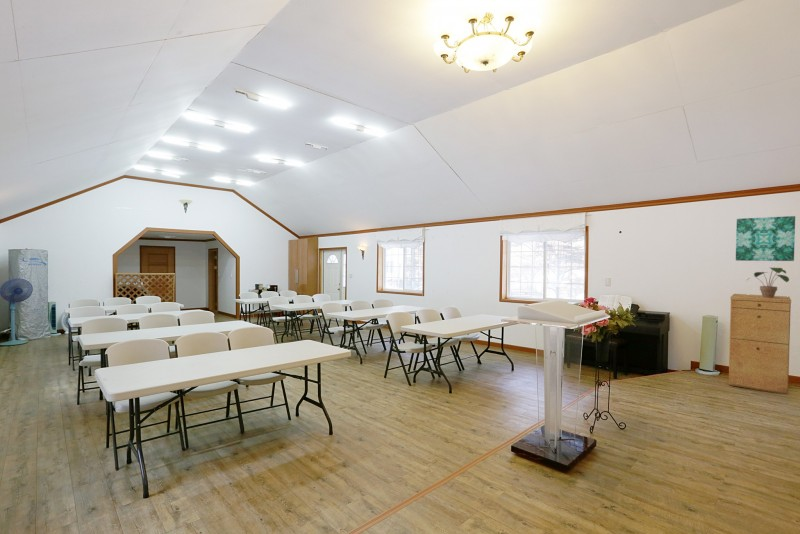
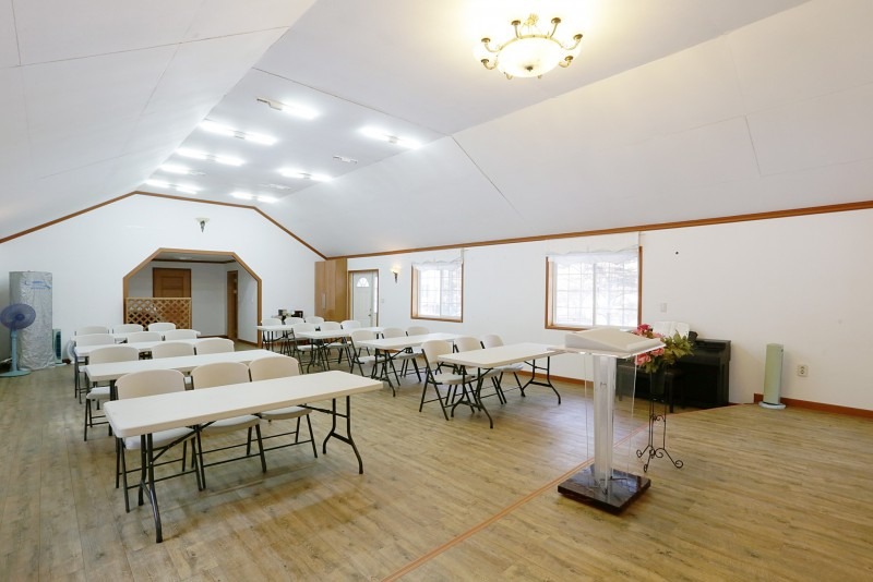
- filing cabinet [728,293,792,396]
- wall art [735,215,796,262]
- potted plant [746,267,790,298]
